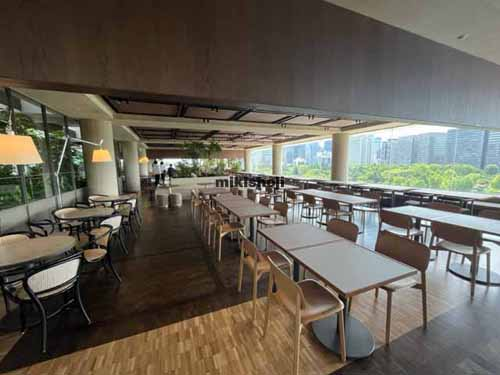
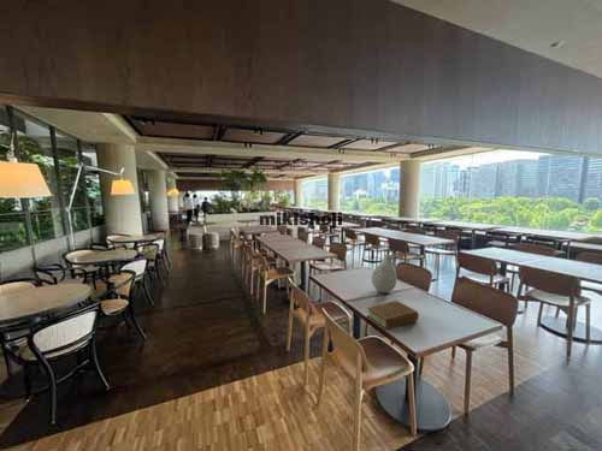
+ book [366,299,420,331]
+ vase [370,254,397,293]
